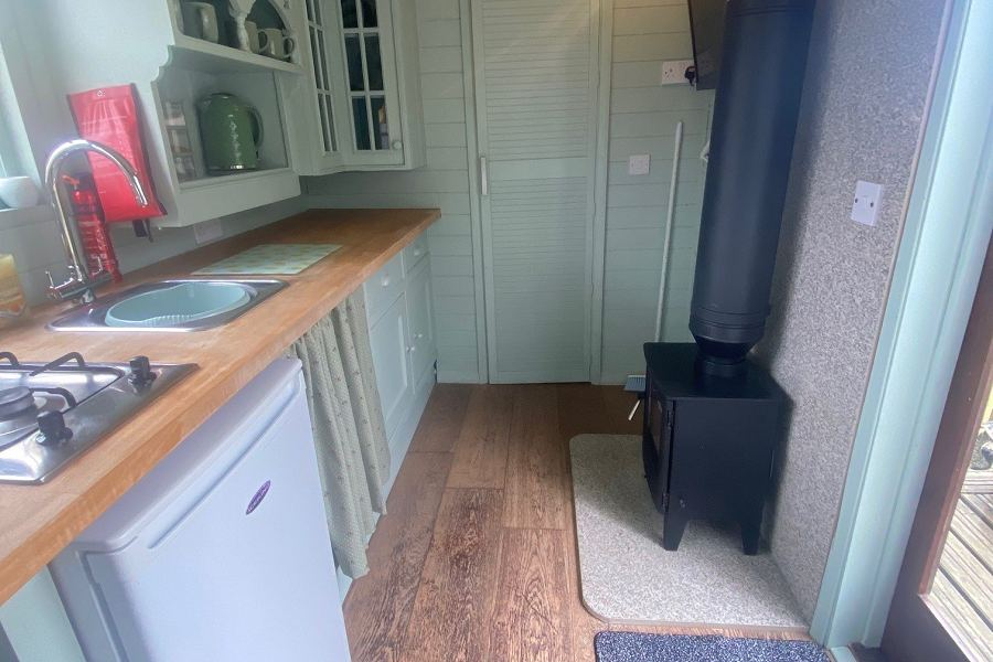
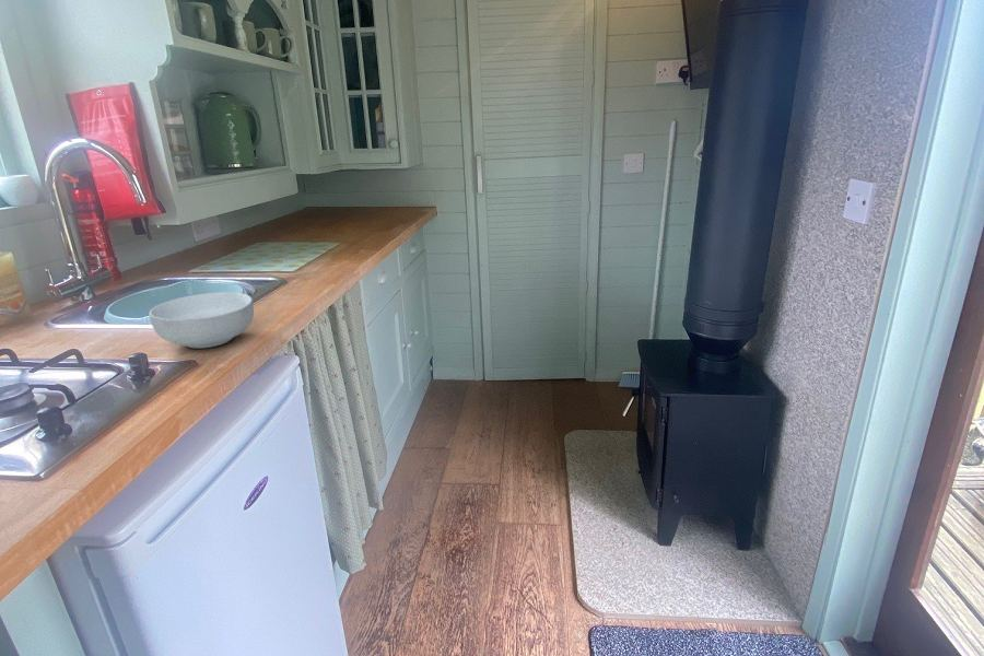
+ cereal bowl [149,291,255,349]
